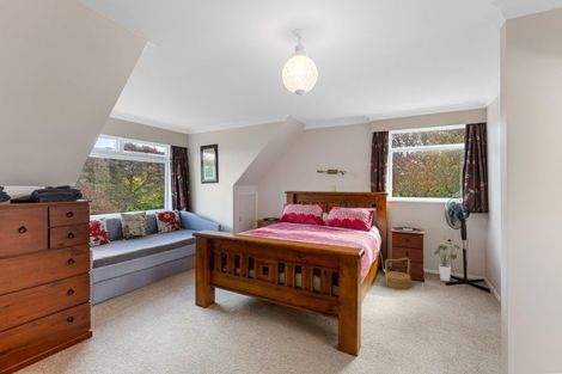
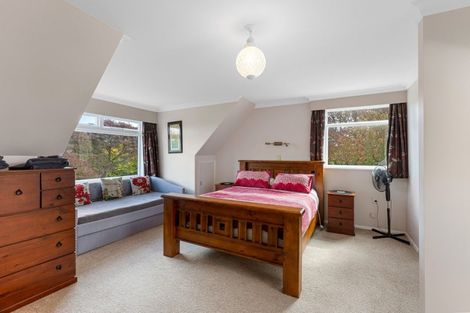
- basket [384,257,413,290]
- house plant [433,244,462,282]
